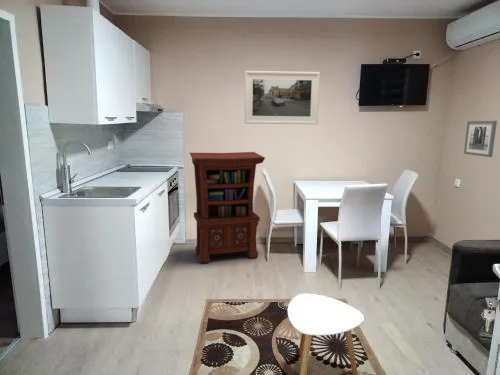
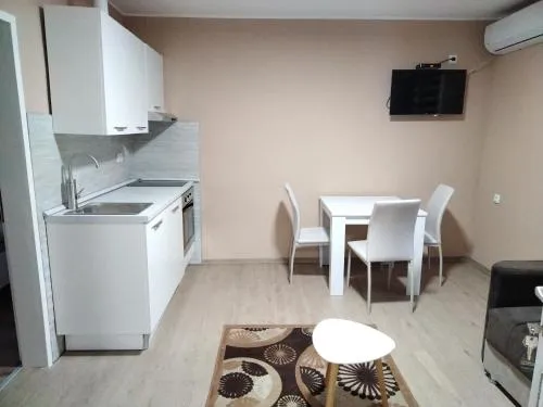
- wall art [463,120,498,158]
- lectern [189,151,266,264]
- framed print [244,70,321,125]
